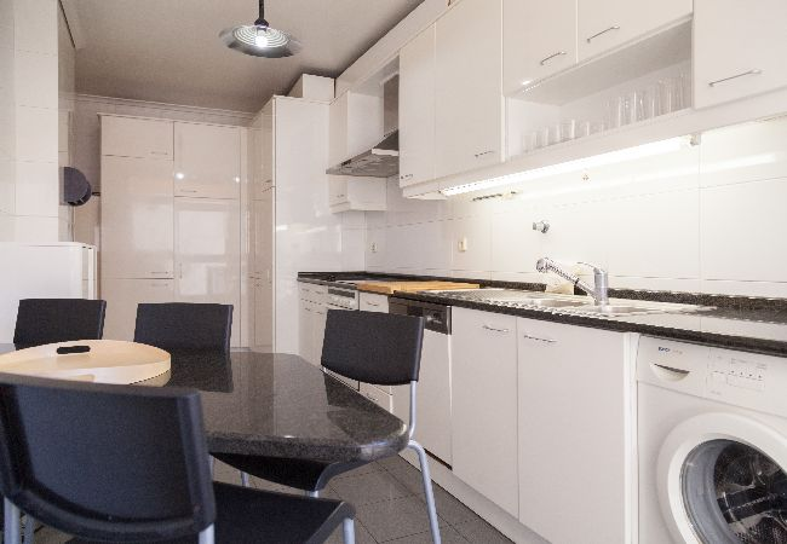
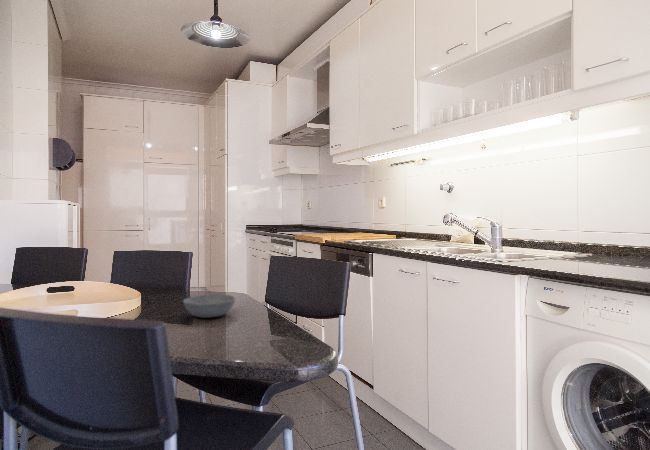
+ bowl [182,293,237,319]
